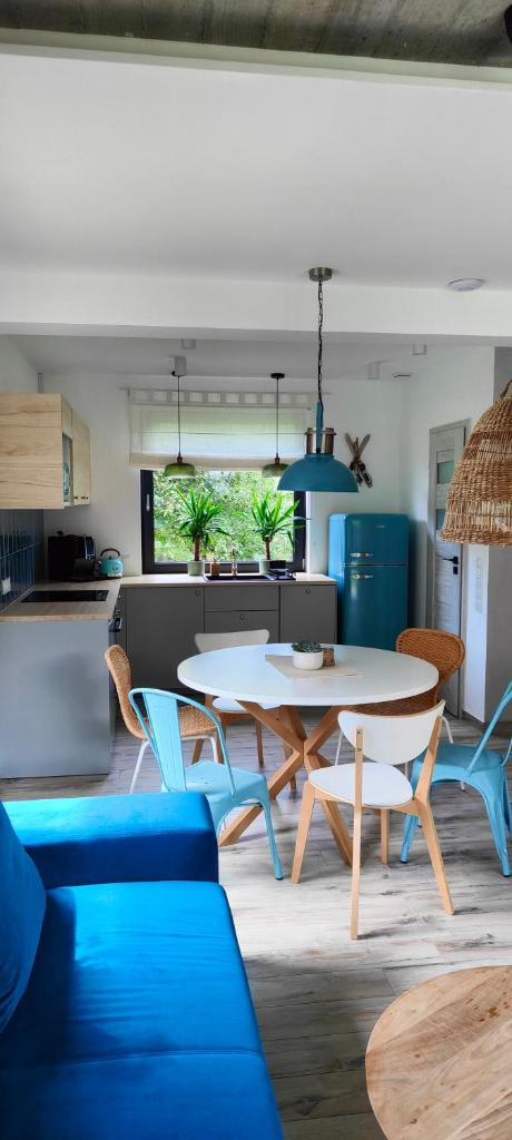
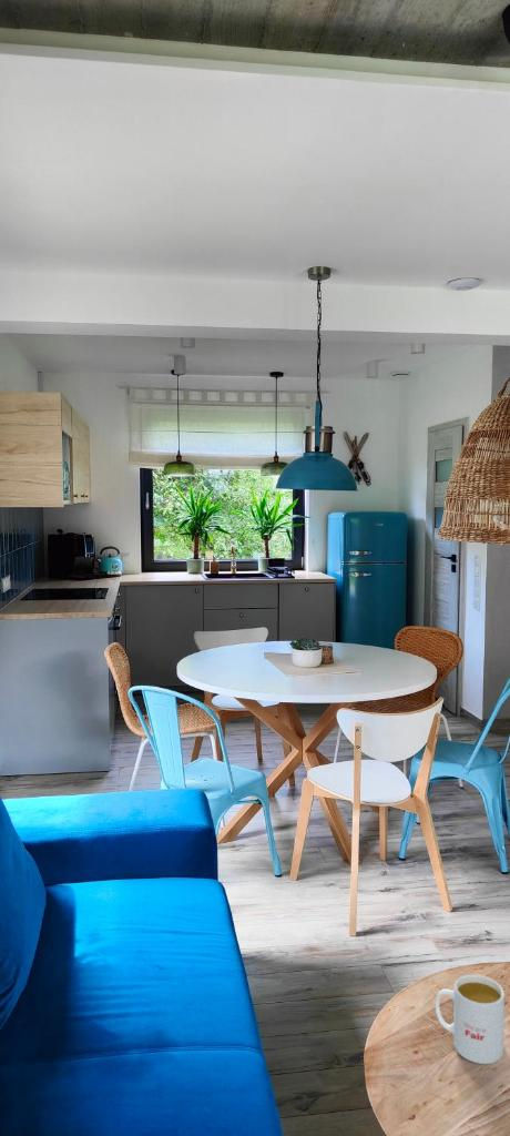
+ mug [435,974,506,1065]
